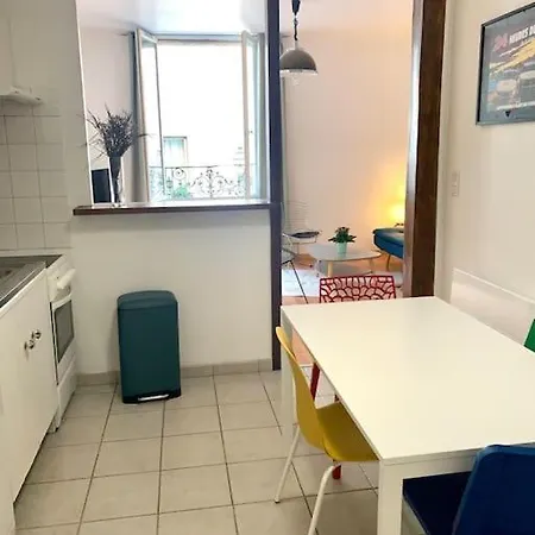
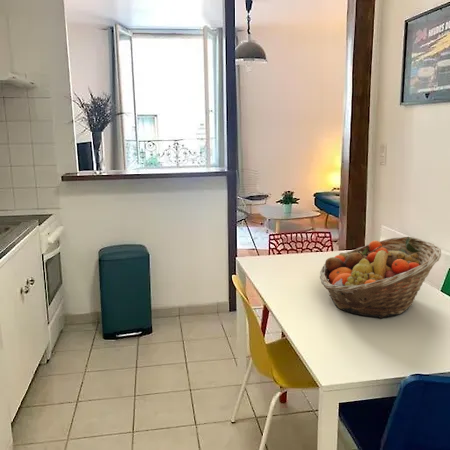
+ fruit basket [319,236,442,319]
